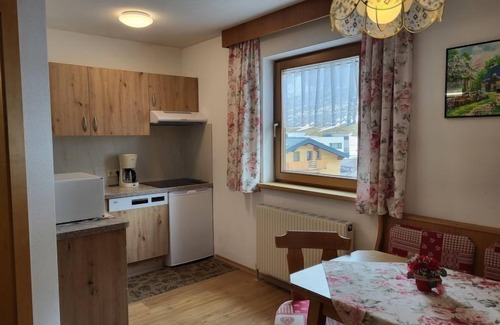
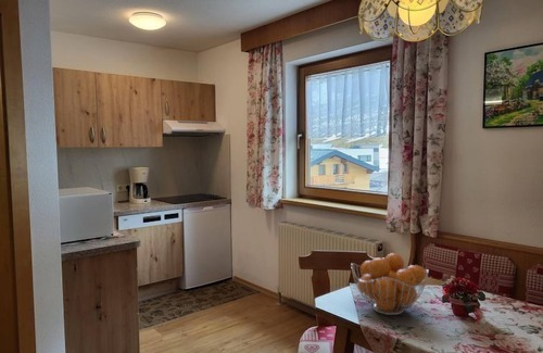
+ fruit basket [350,252,429,316]
